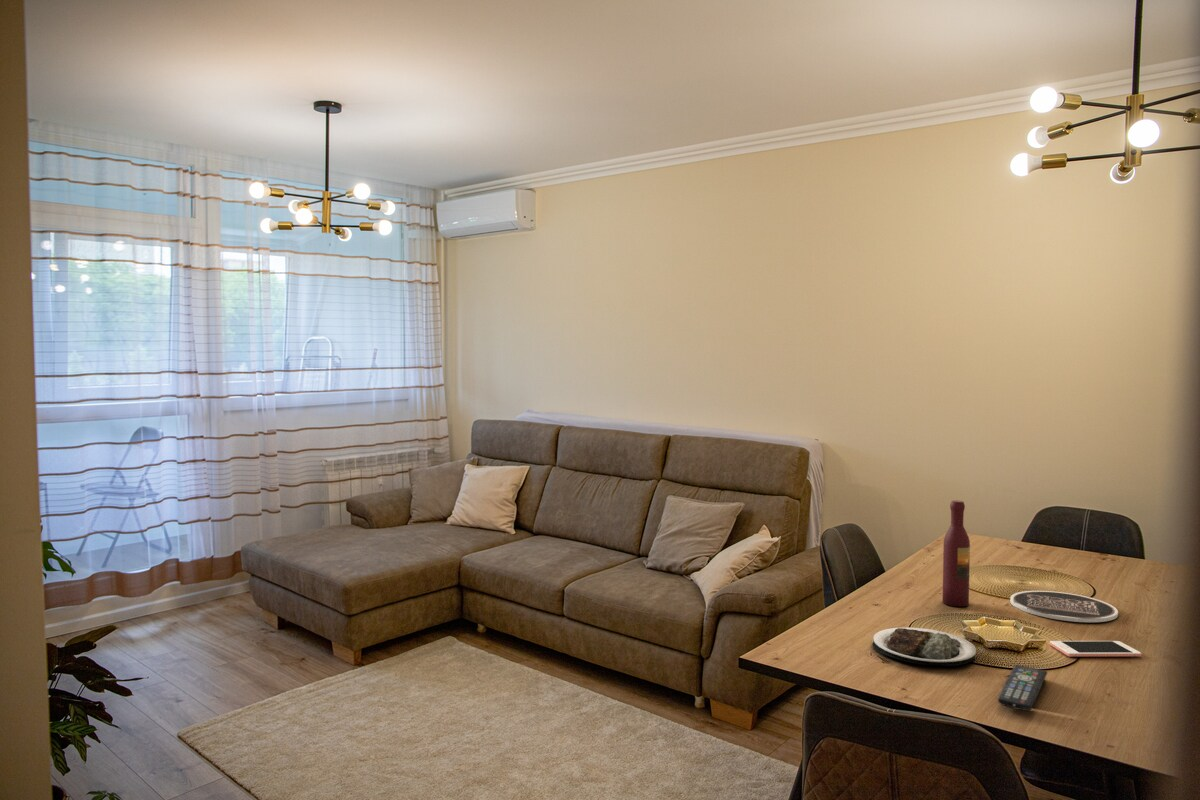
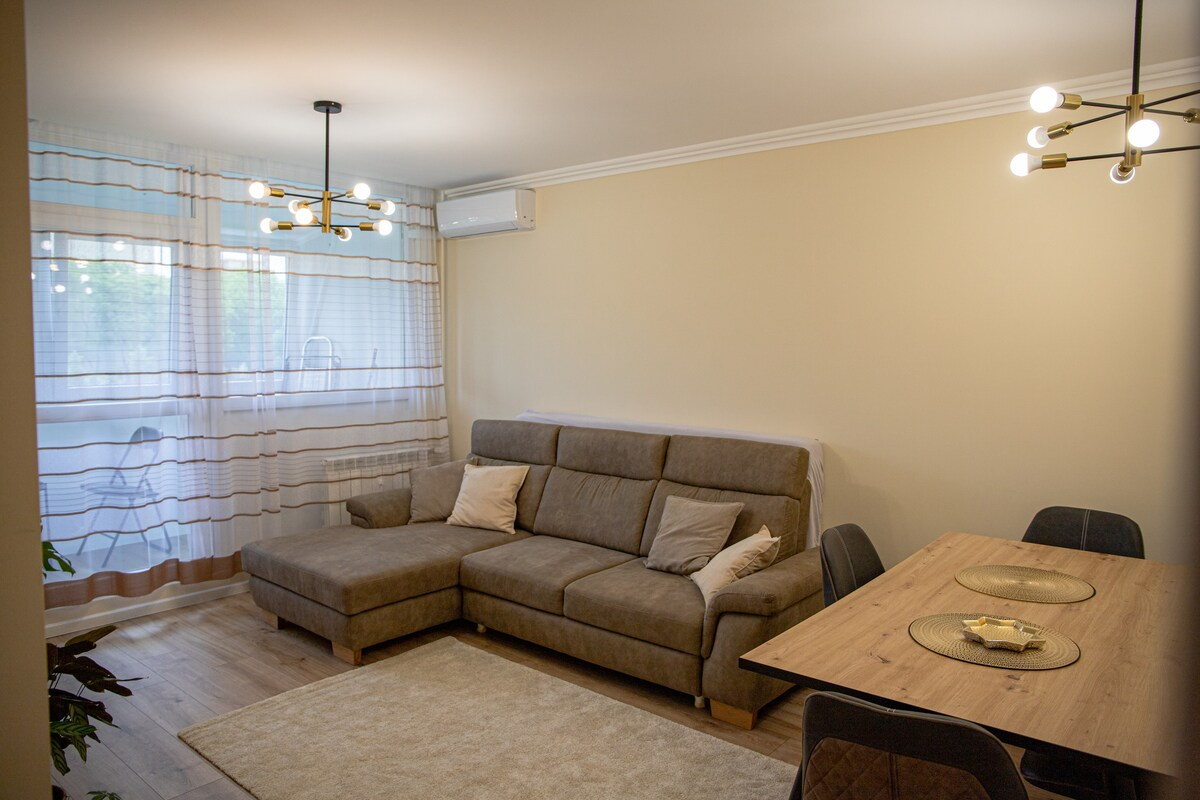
- plate [1009,590,1119,623]
- plate [872,627,977,667]
- wine bottle [942,499,971,607]
- cell phone [1049,640,1142,658]
- remote control [997,664,1048,712]
